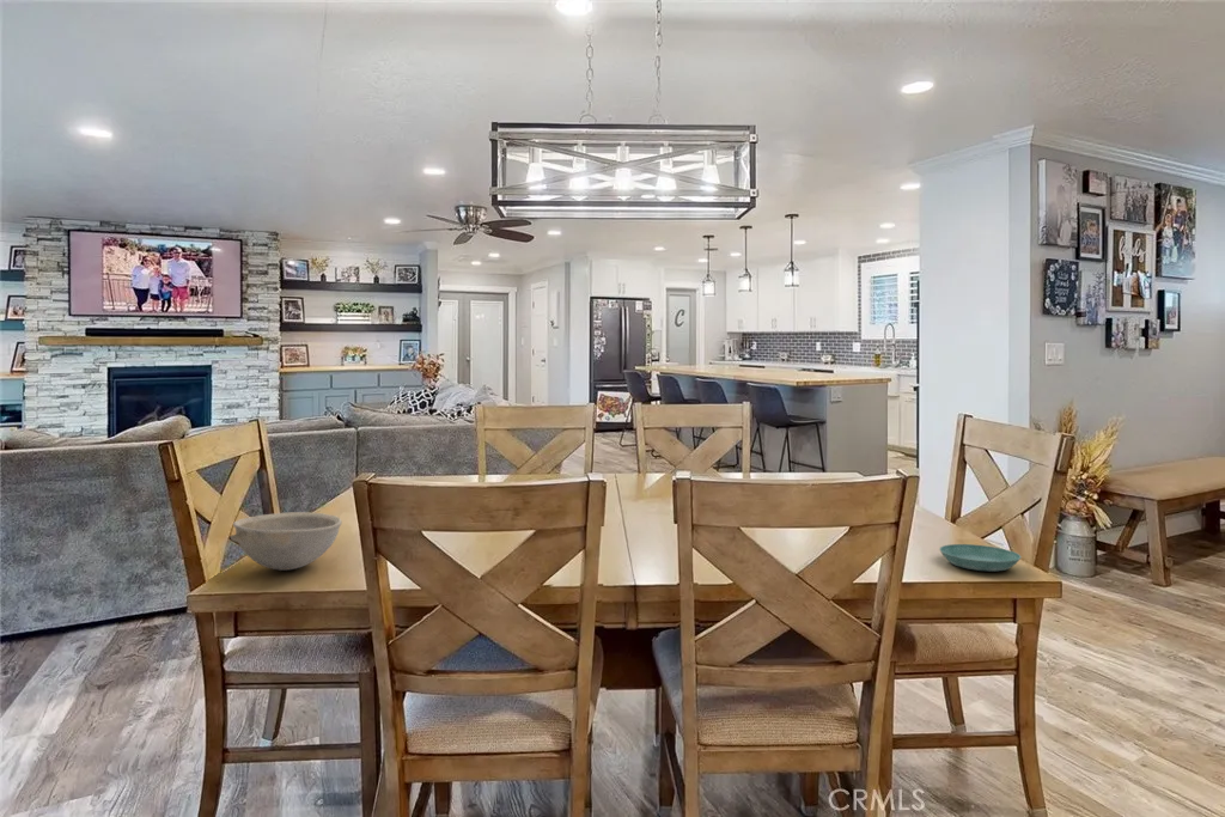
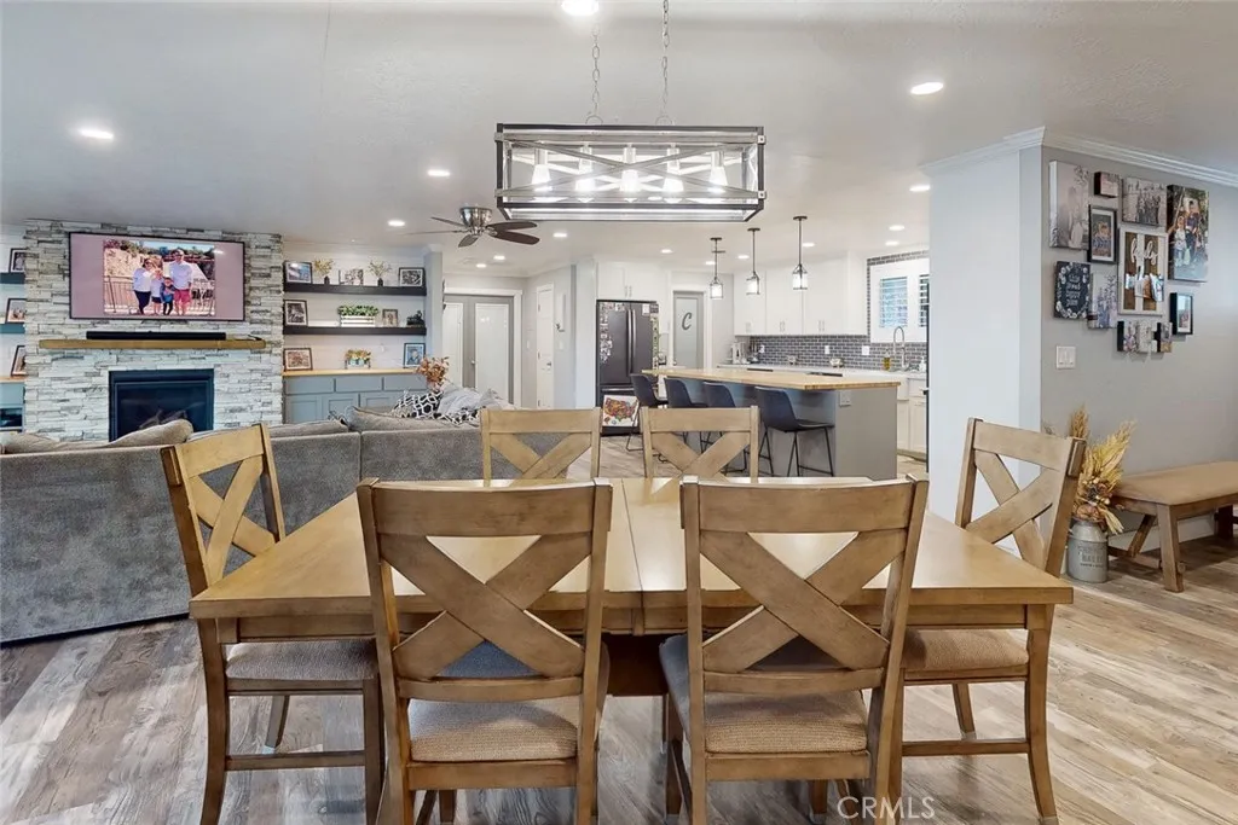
- saucer [938,543,1022,572]
- bowl [230,511,343,572]
